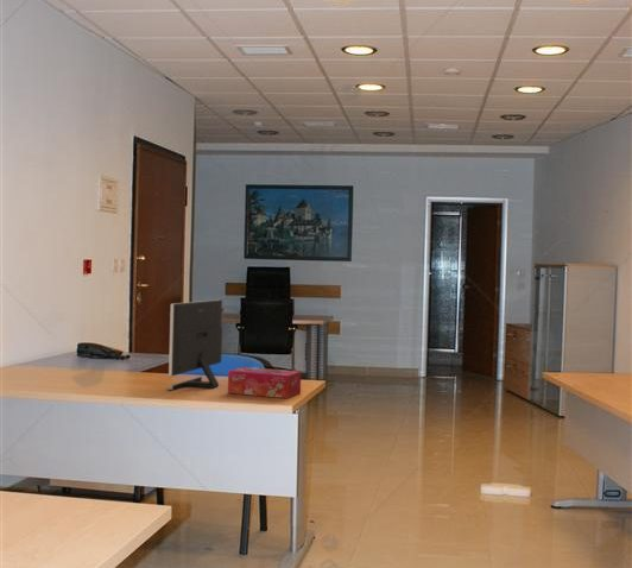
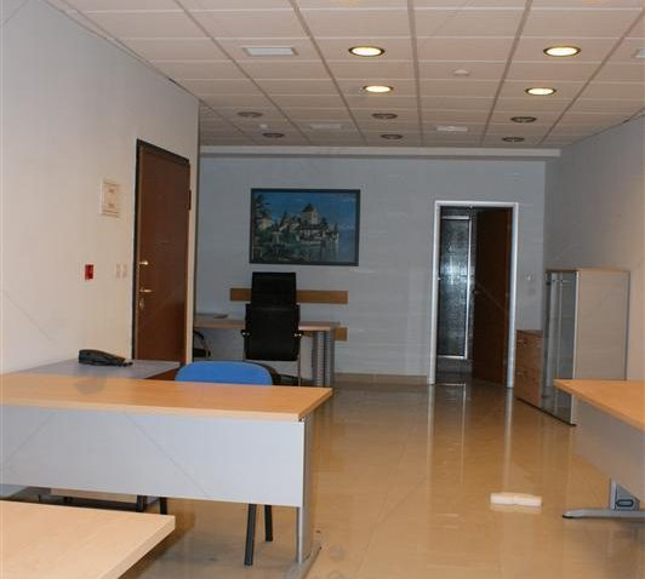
- monitor [165,298,223,391]
- tissue box [227,366,302,399]
